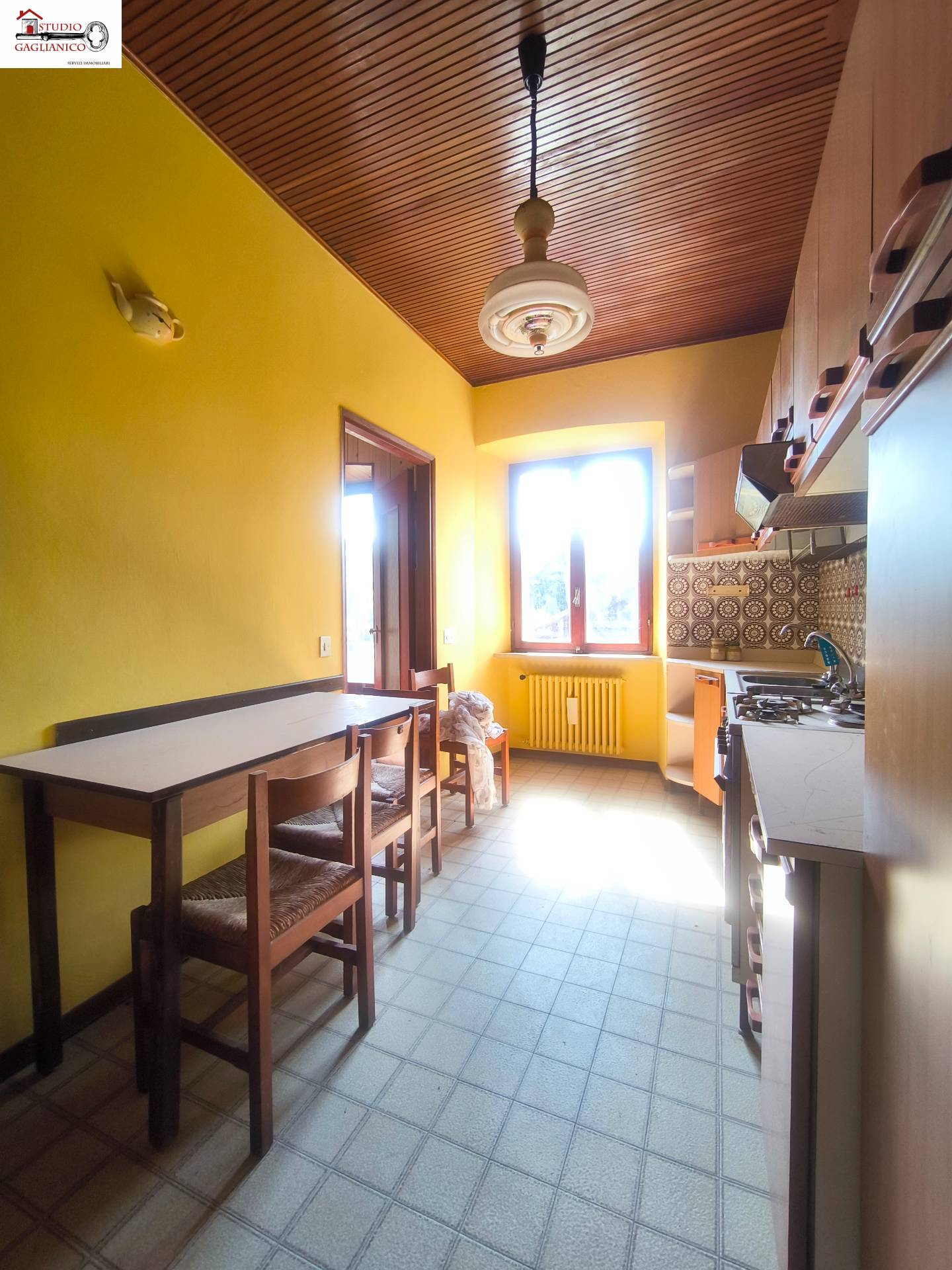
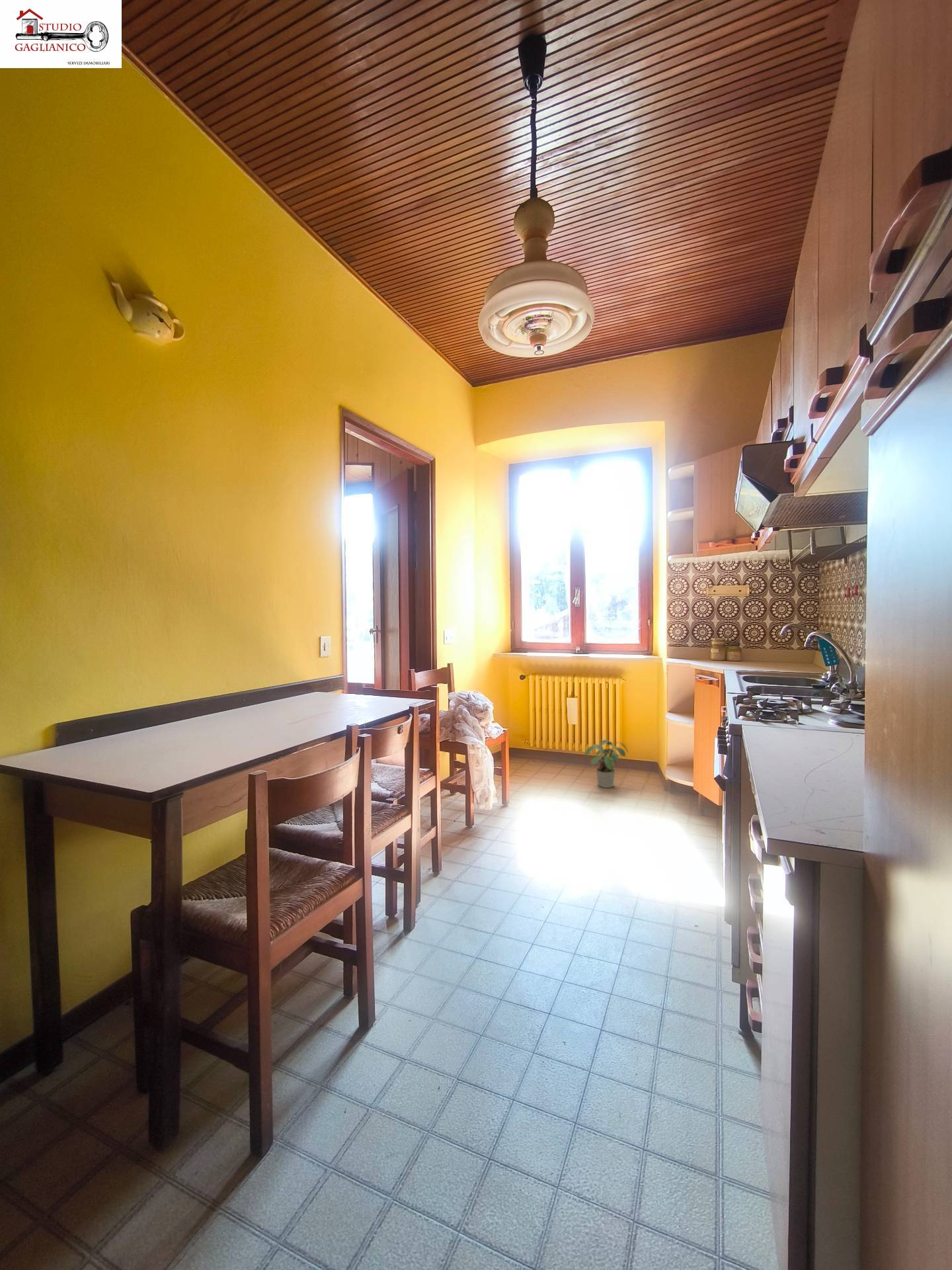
+ potted plant [584,739,629,788]
